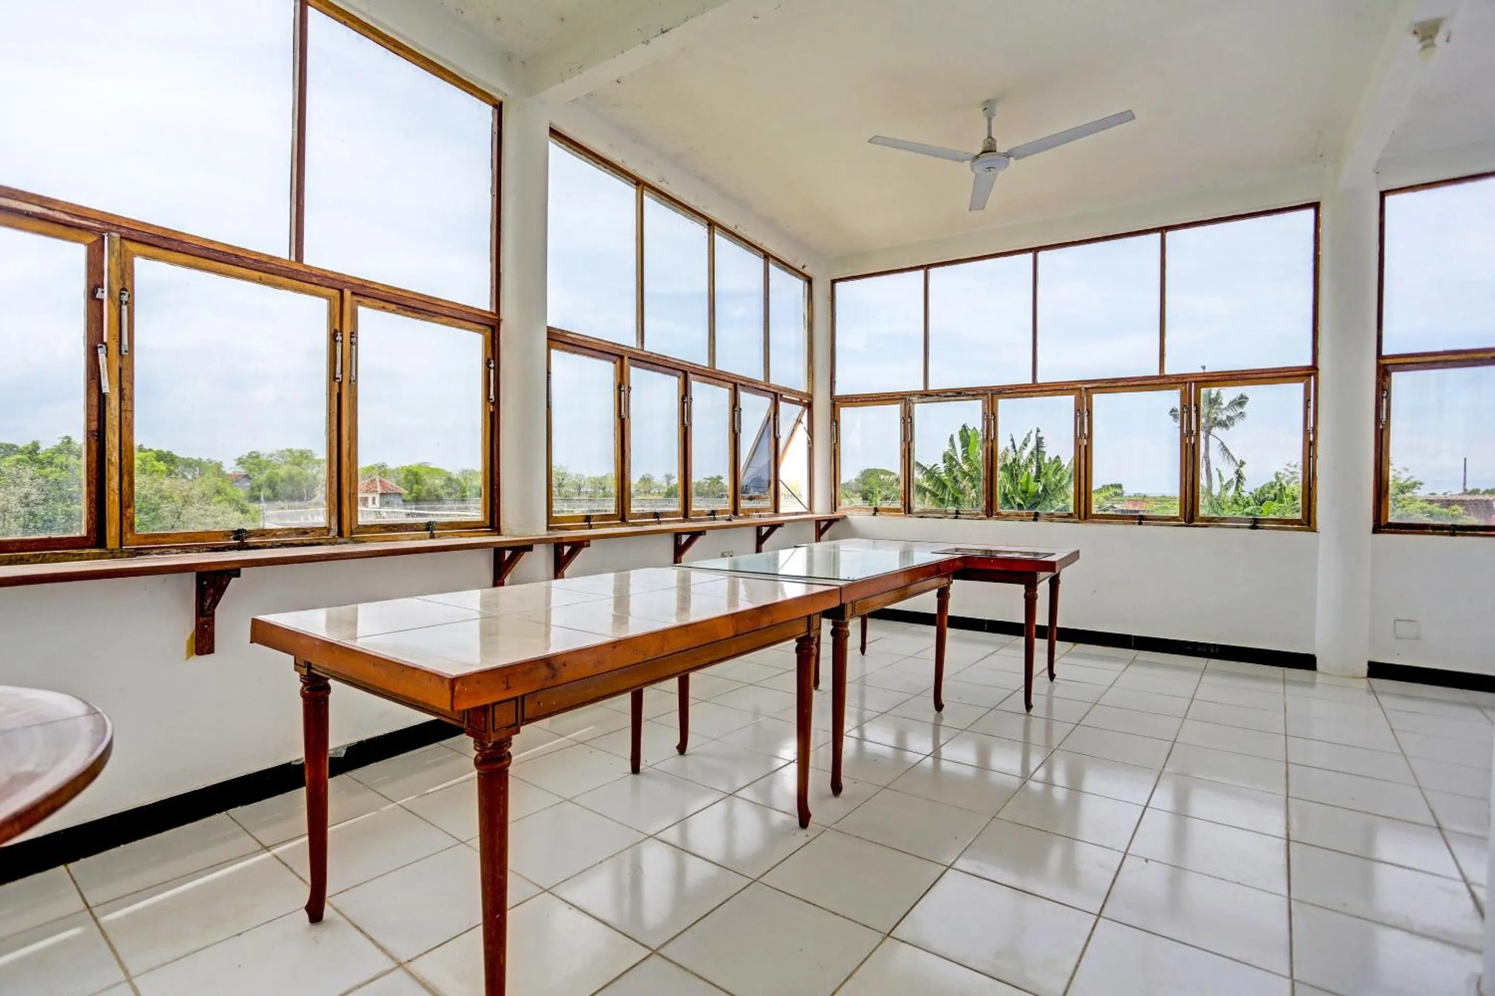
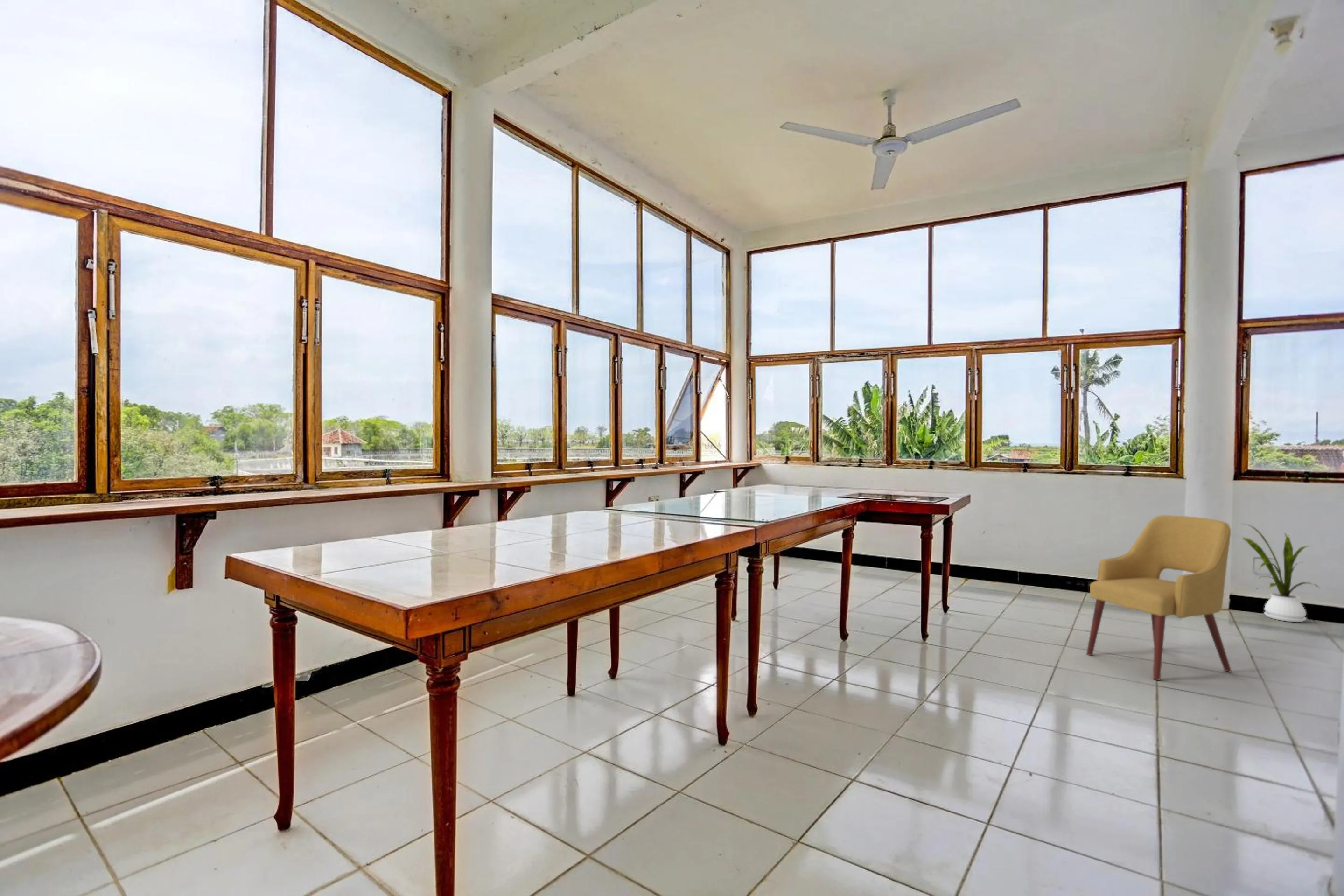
+ chair [1086,515,1232,681]
+ house plant [1240,523,1321,623]
